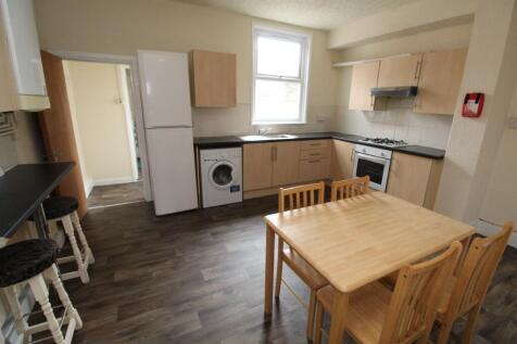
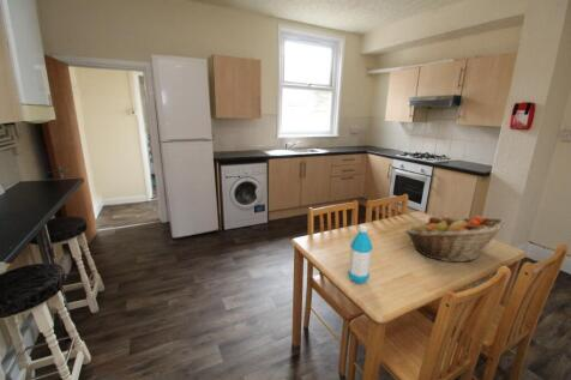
+ fruit basket [404,215,507,263]
+ water bottle [347,224,374,285]
